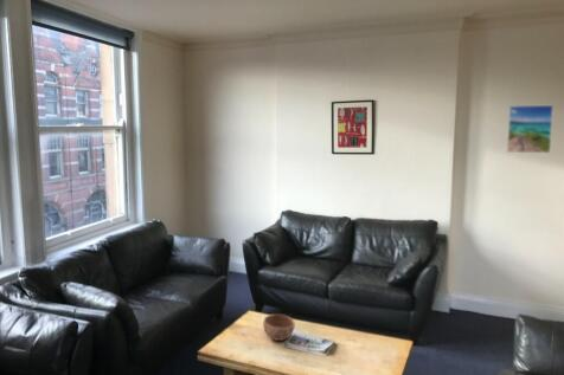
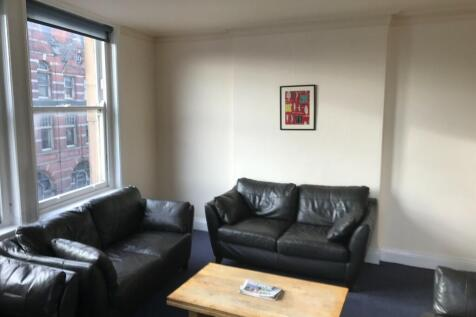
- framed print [506,104,555,154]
- bowl [262,312,296,342]
